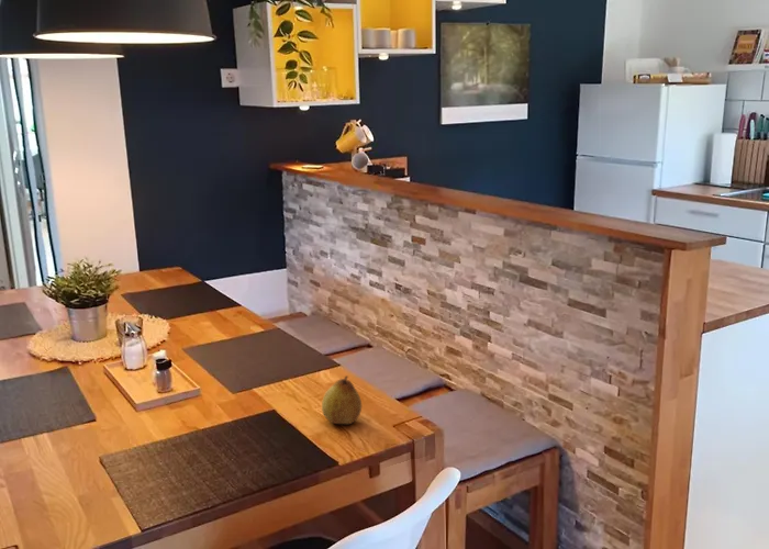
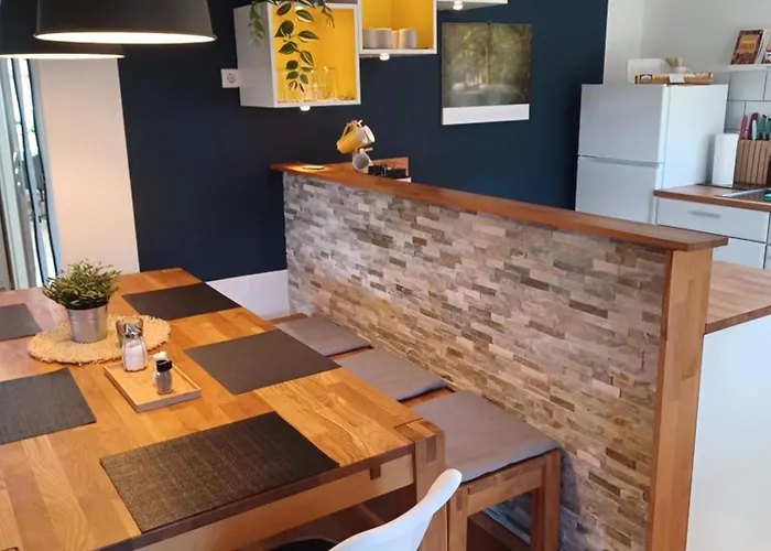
- fruit [321,374,363,425]
